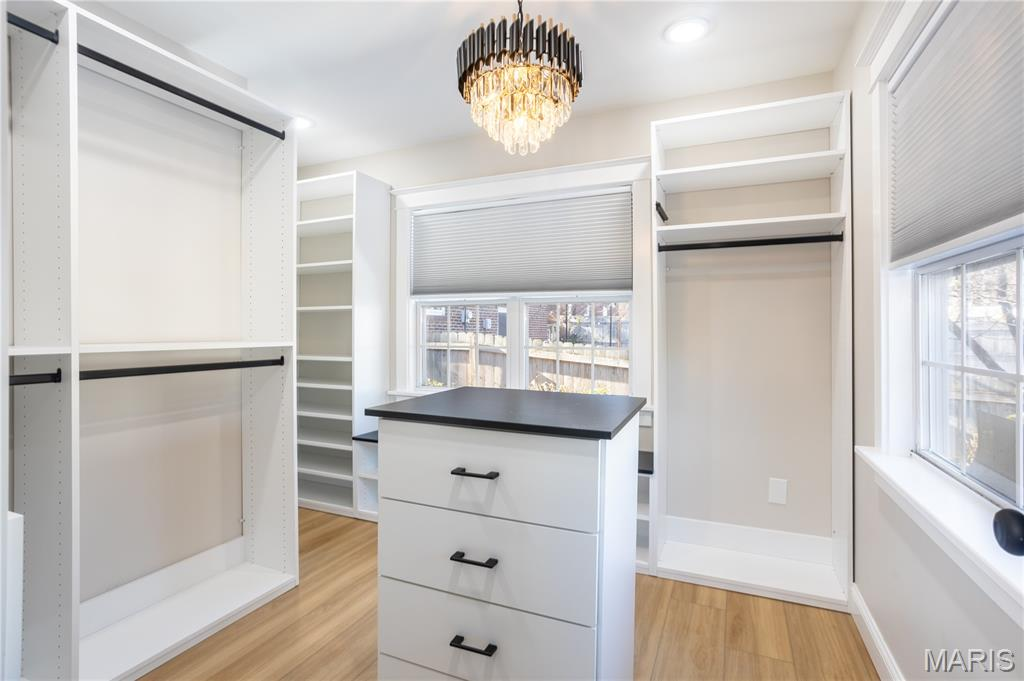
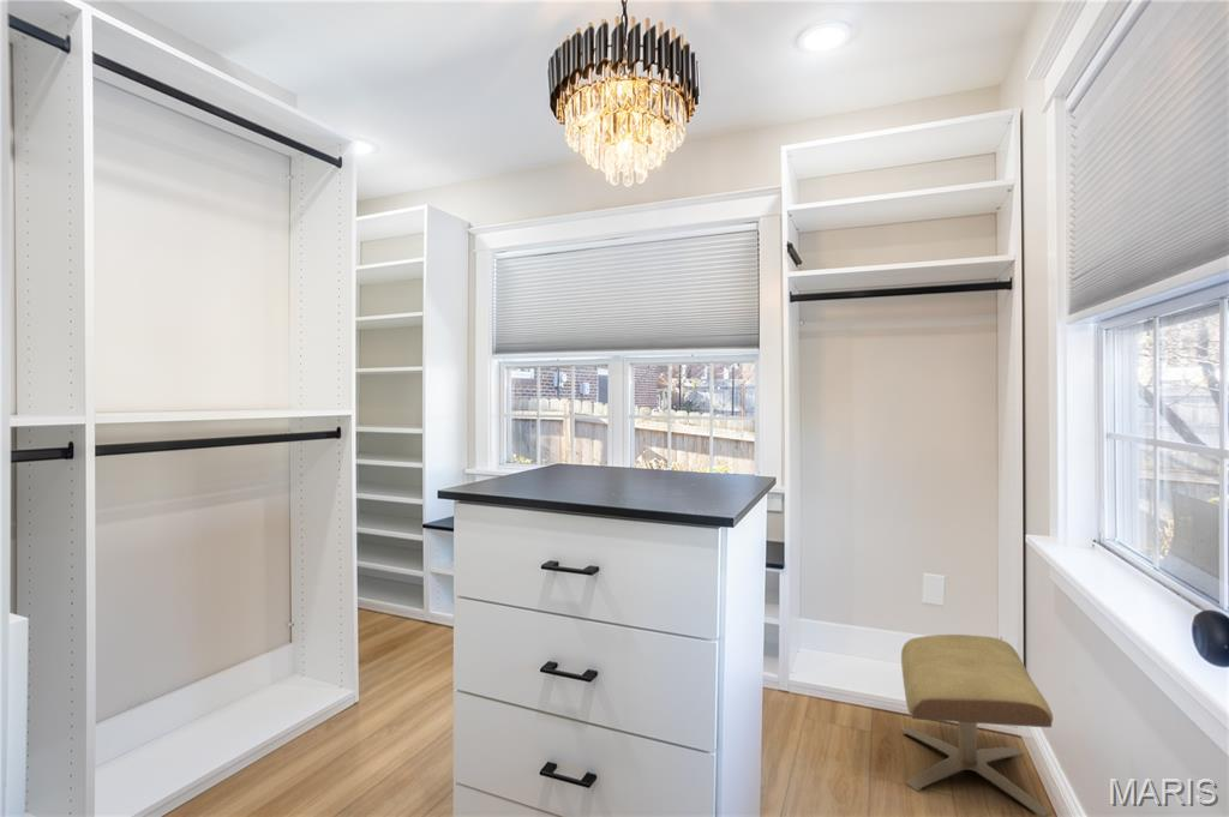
+ ottoman [900,633,1054,817]
